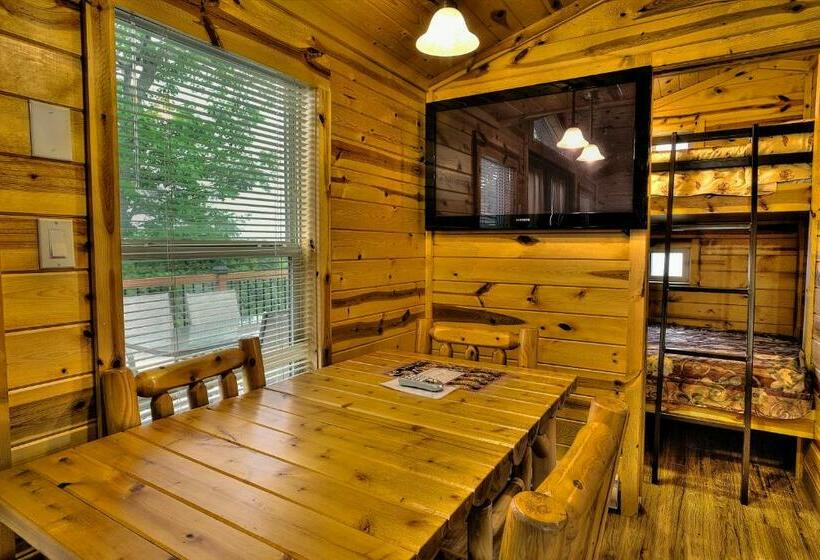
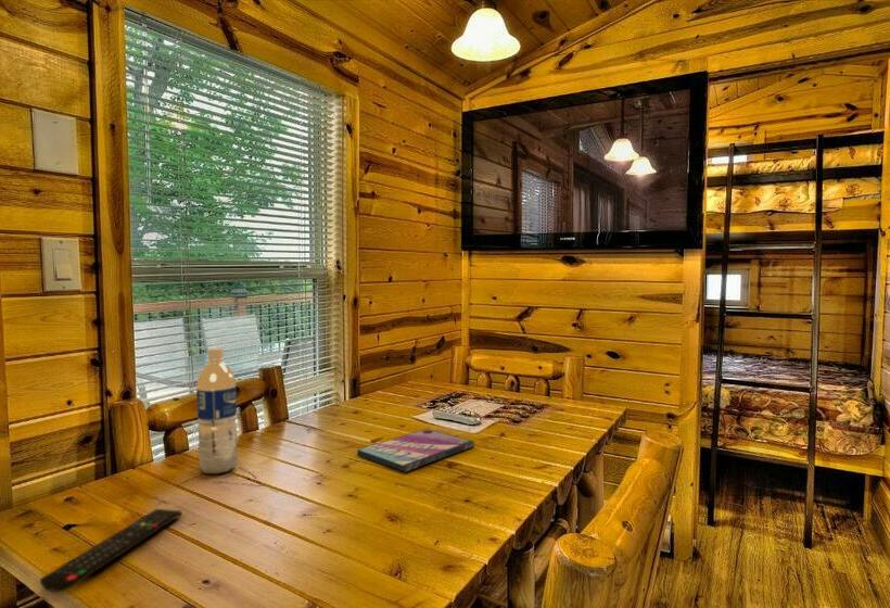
+ water bottle [195,346,238,474]
+ video game case [356,428,475,472]
+ remote control [39,508,182,593]
